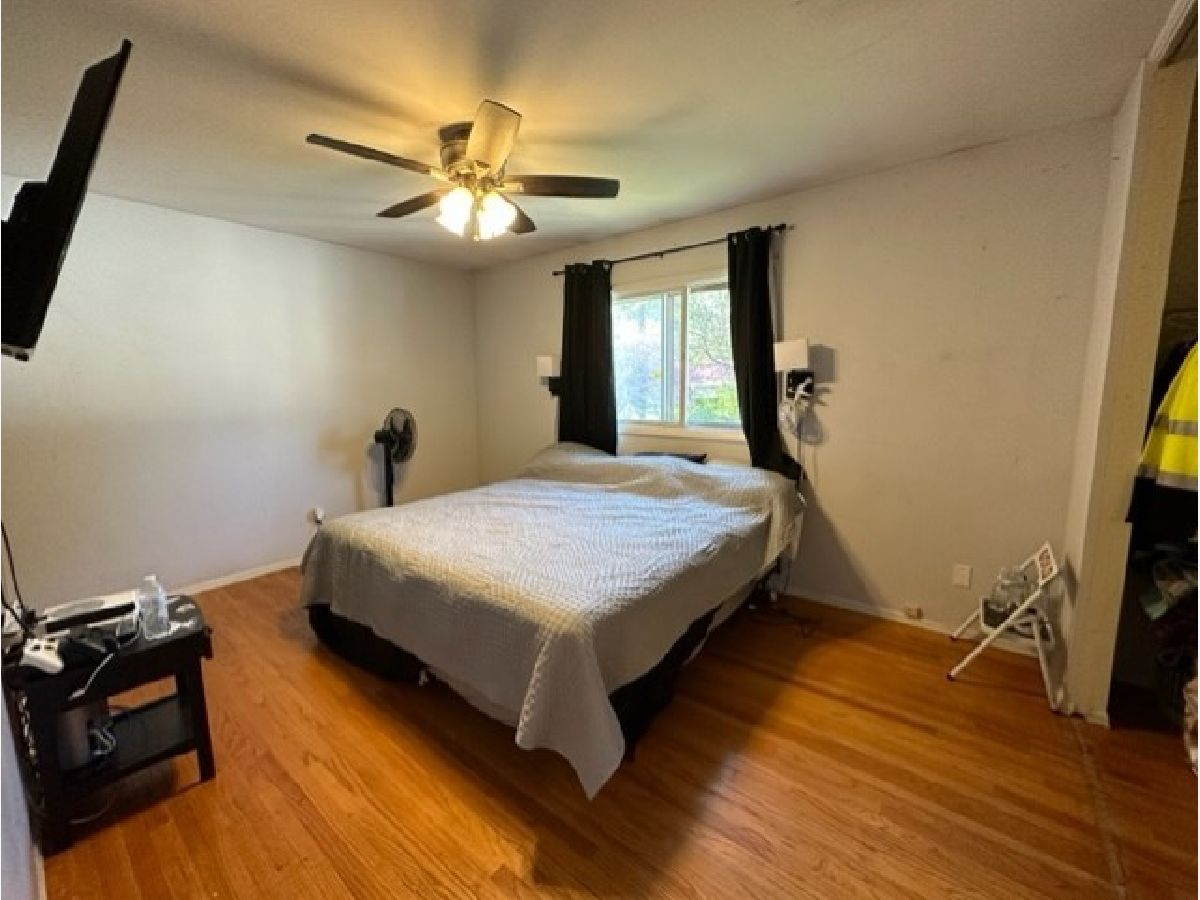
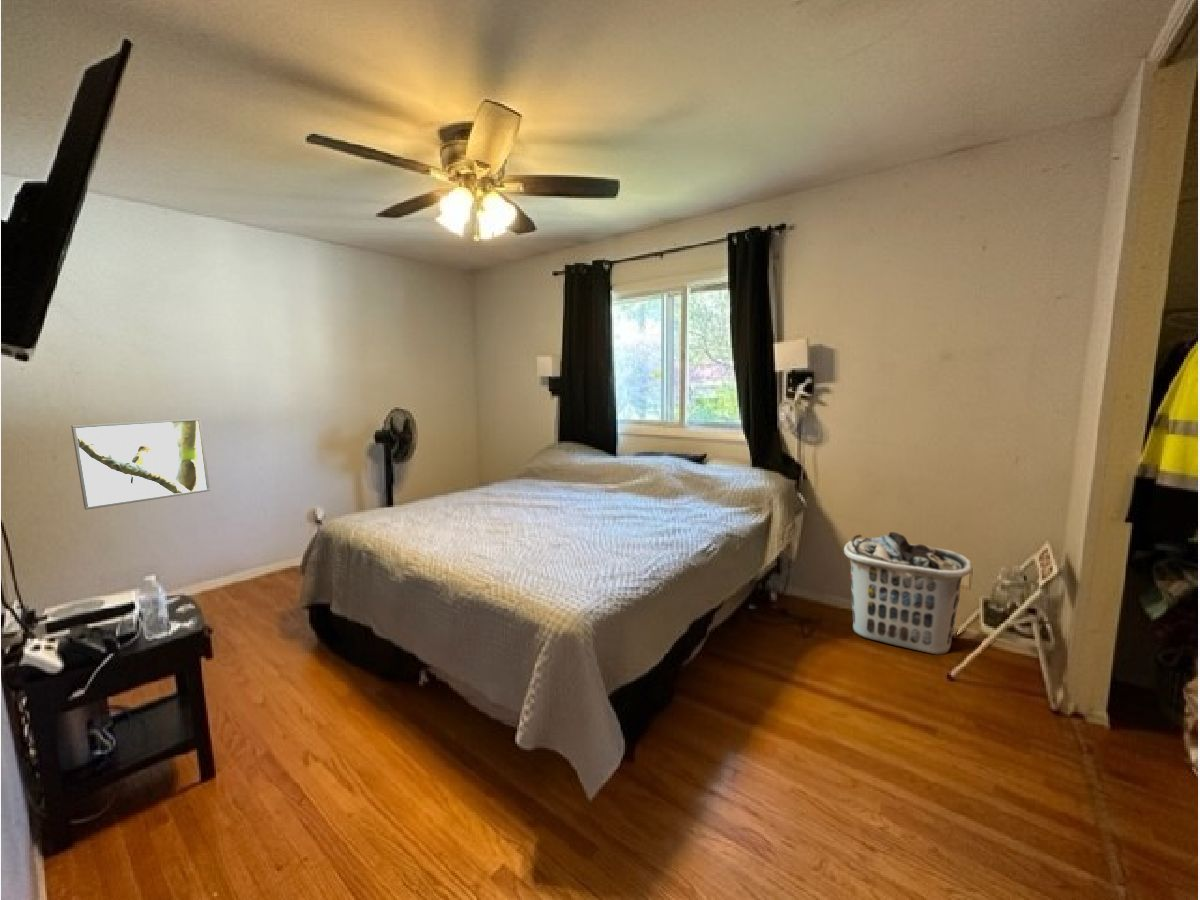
+ clothes hamper [843,531,973,656]
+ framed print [70,417,211,511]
